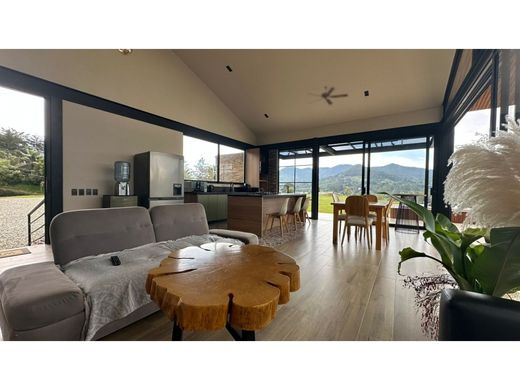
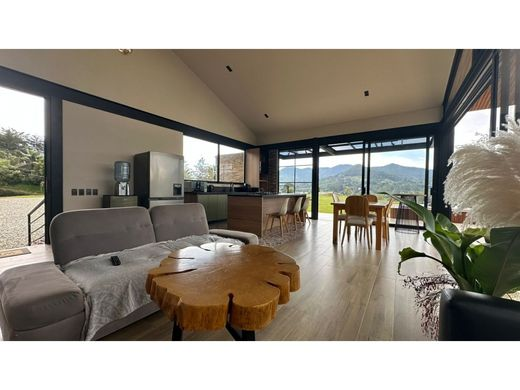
- ceiling fan [306,85,349,106]
